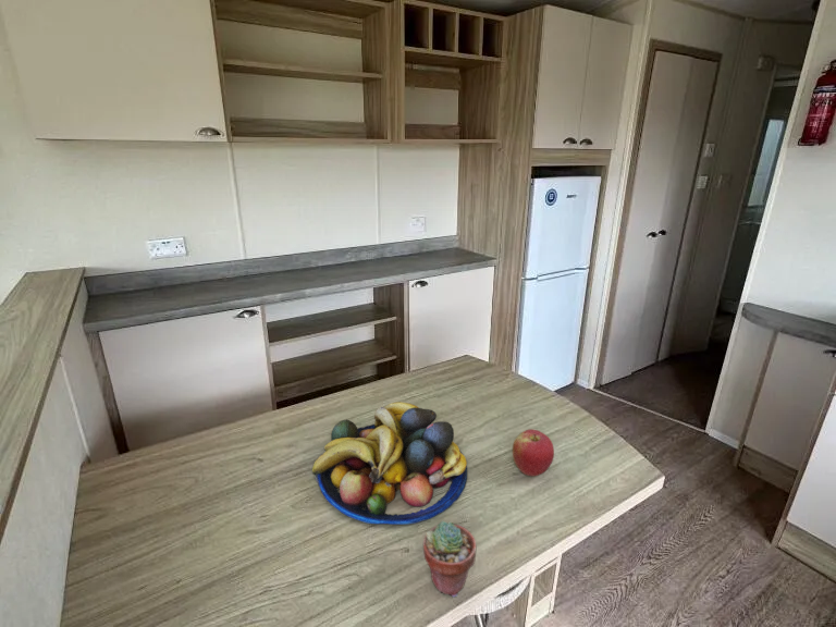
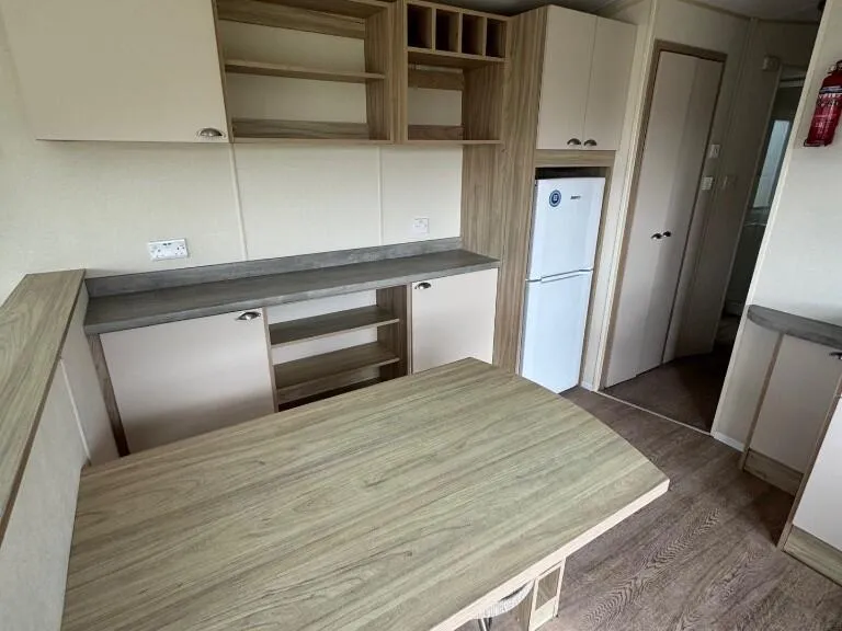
- apple [512,428,555,477]
- potted succulent [422,519,477,599]
- fruit bowl [311,401,468,526]
